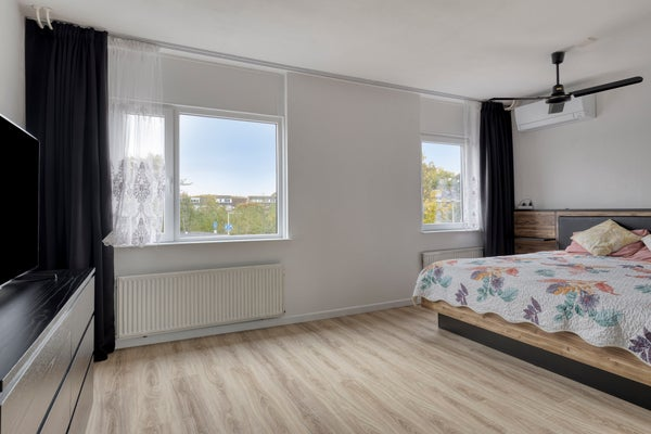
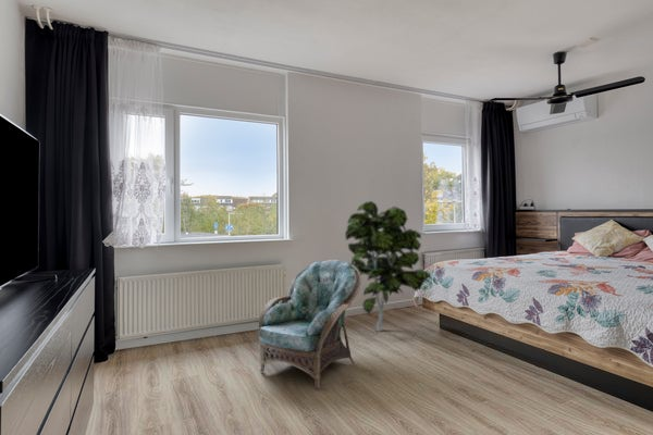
+ armchair [258,259,362,390]
+ indoor plant [344,200,432,333]
